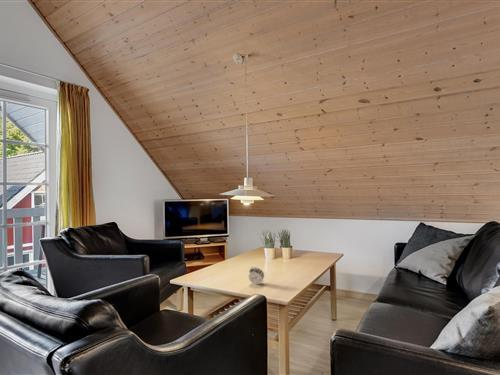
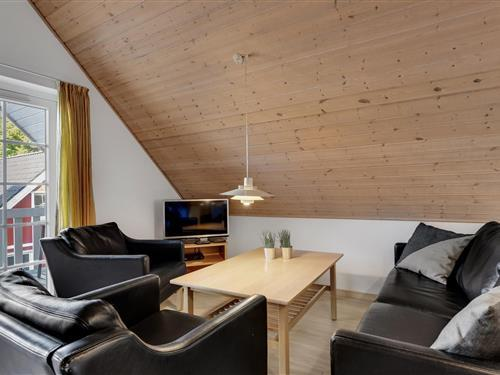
- alarm clock [247,266,265,285]
